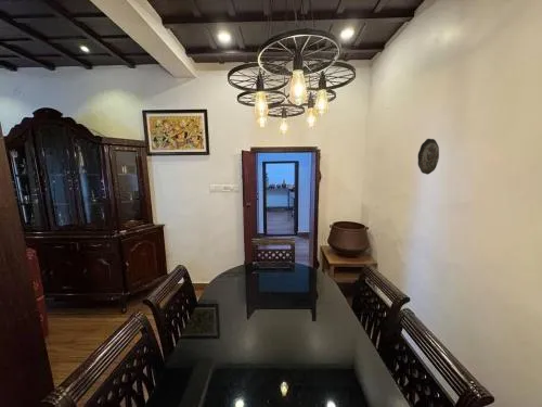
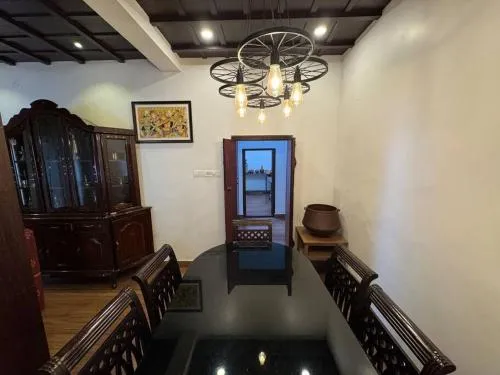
- decorative plate [417,138,440,176]
